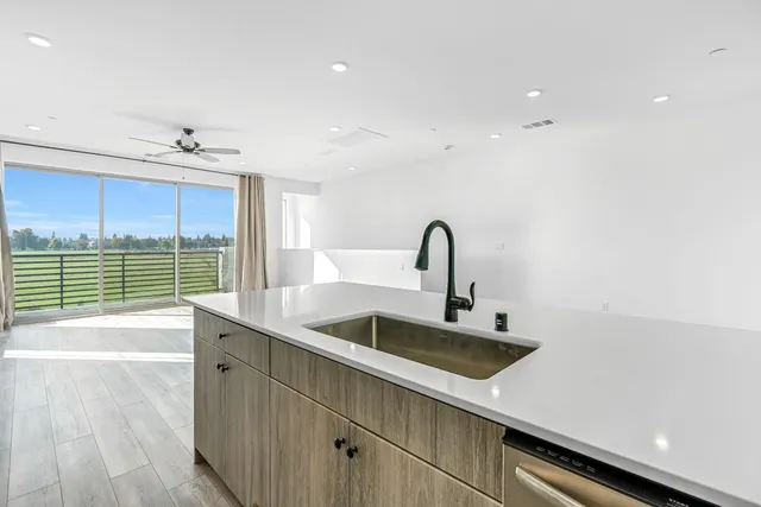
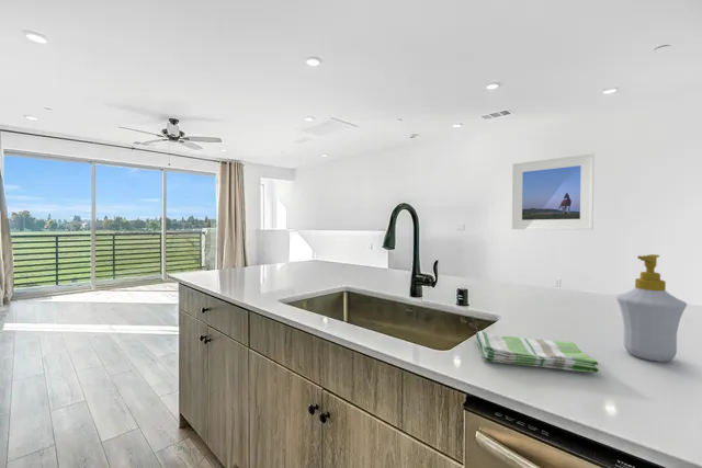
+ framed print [511,152,596,230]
+ soap bottle [615,253,688,363]
+ dish towel [475,330,600,374]
